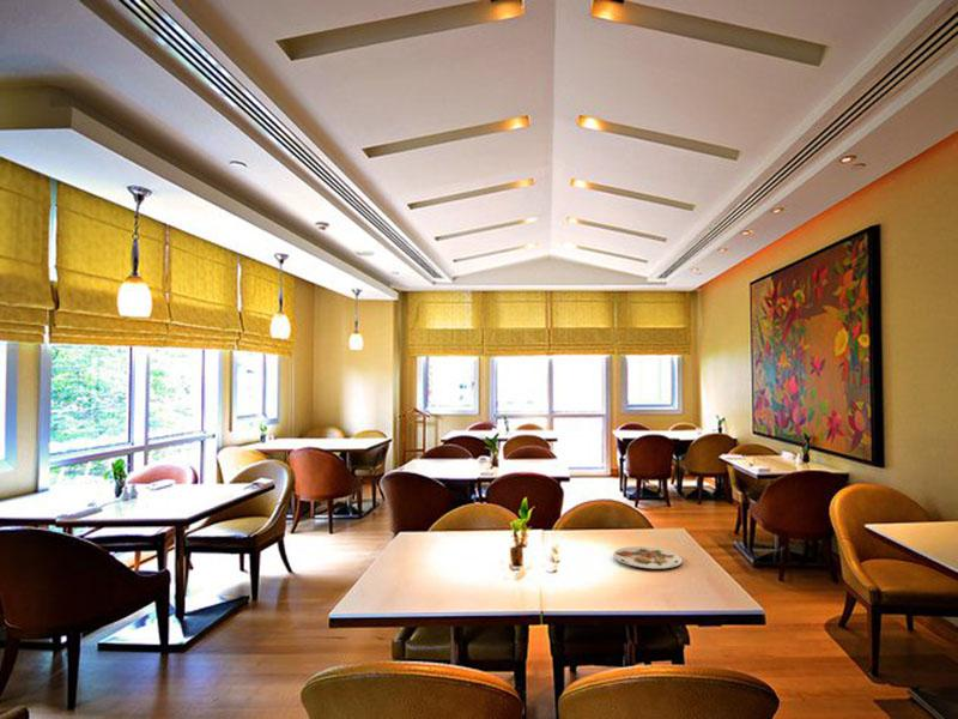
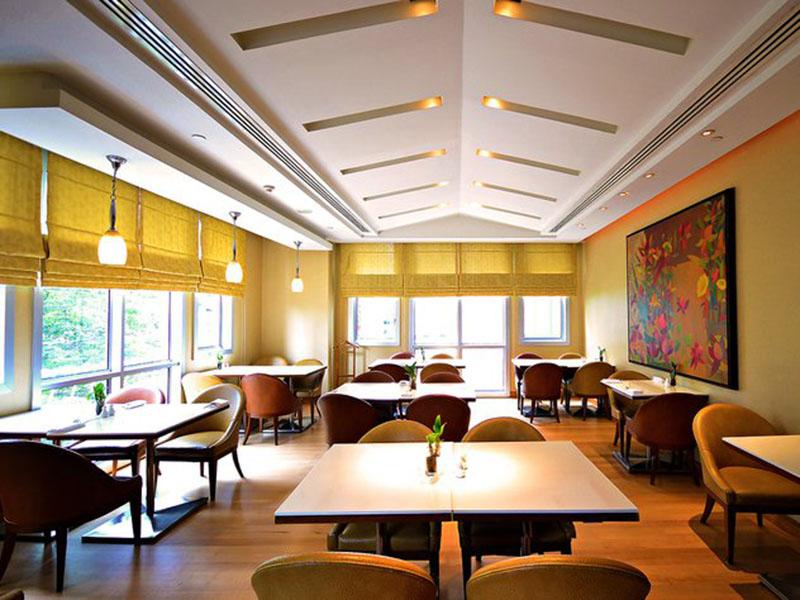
- plate [612,545,684,570]
